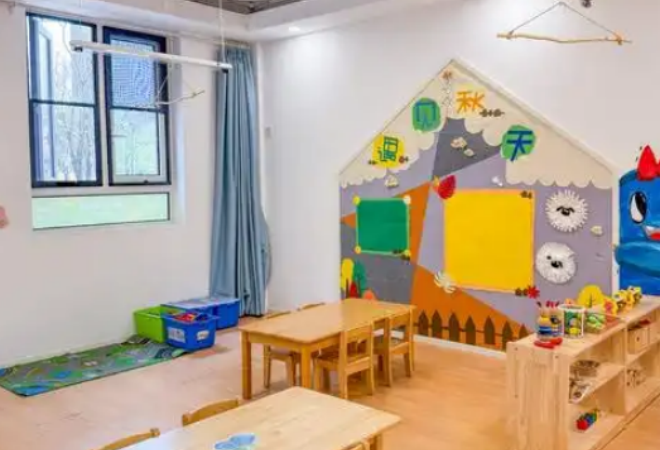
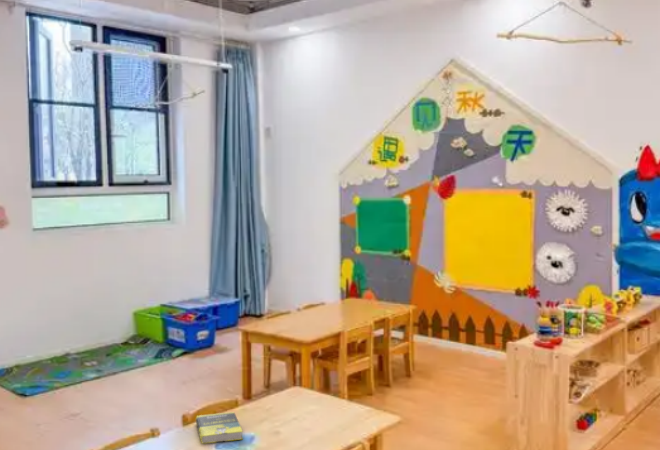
+ book [195,411,244,445]
